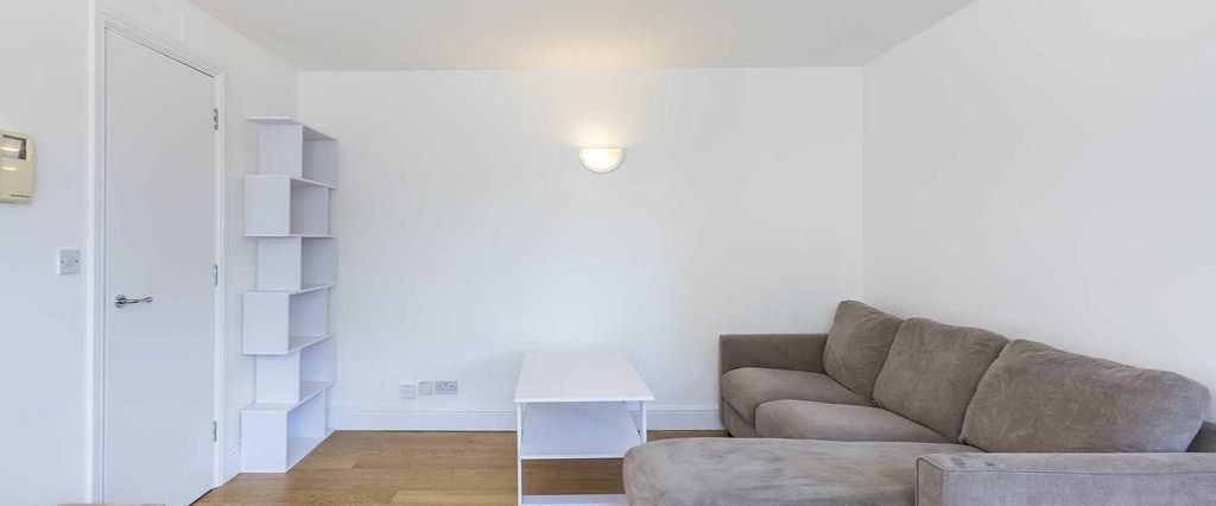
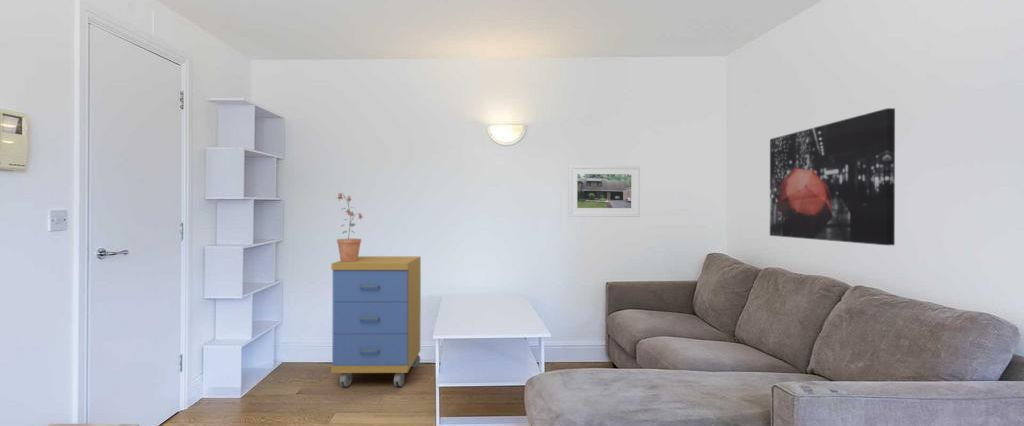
+ storage cabinet [330,255,422,388]
+ potted plant [336,192,363,262]
+ wall art [769,107,896,246]
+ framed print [567,164,641,218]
